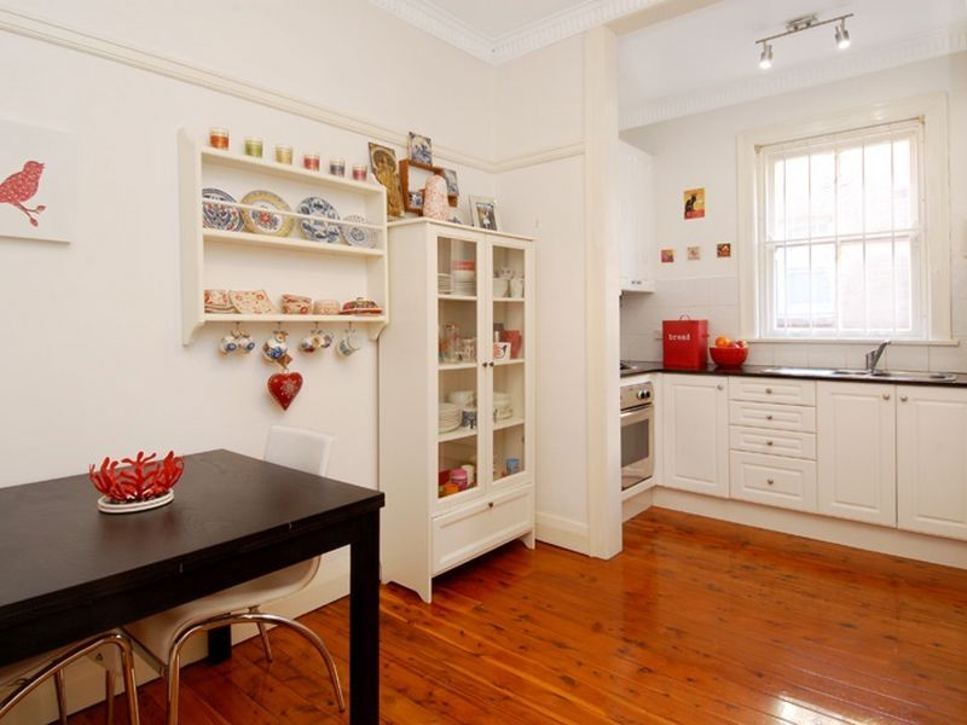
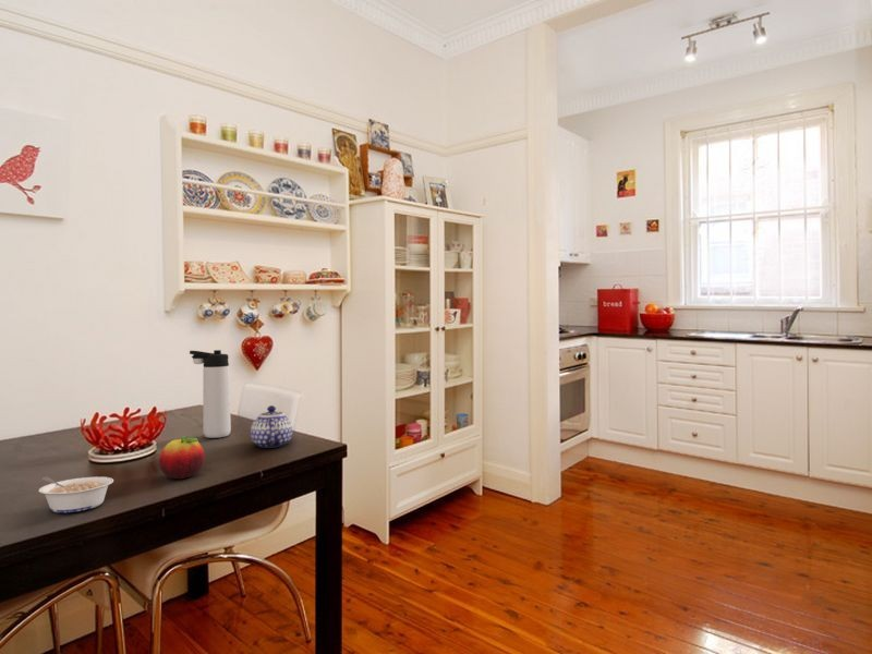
+ legume [38,475,114,513]
+ fruit [158,436,206,480]
+ thermos bottle [189,349,232,439]
+ teapot [250,404,293,449]
